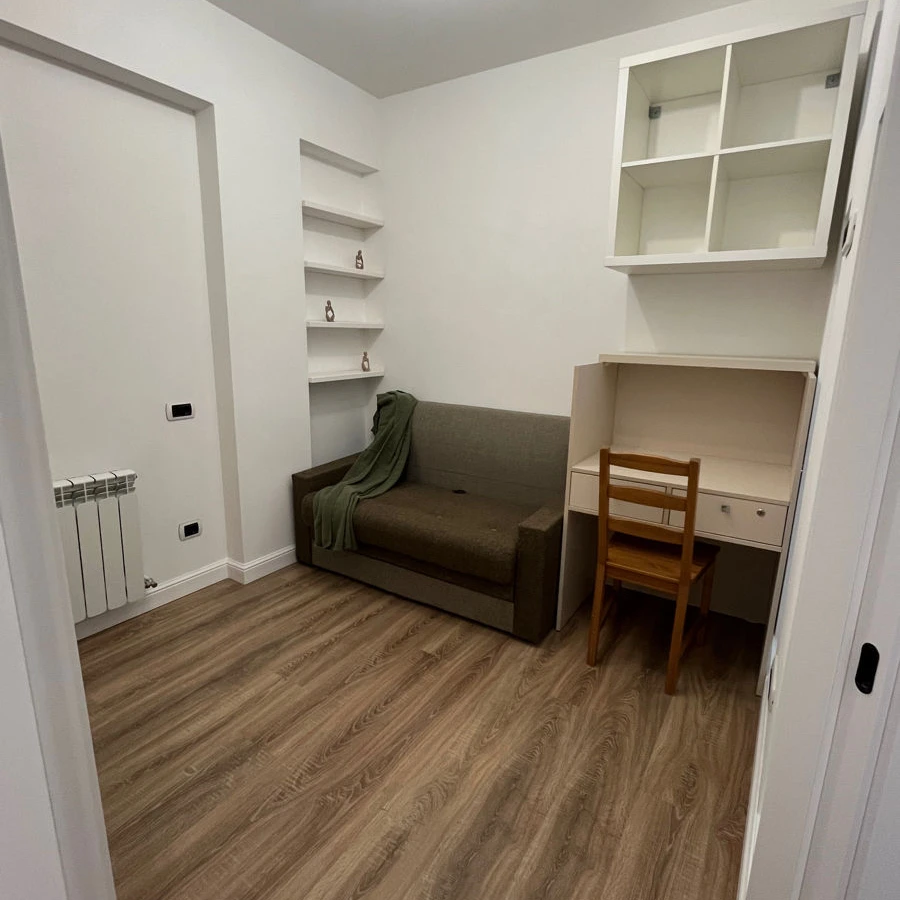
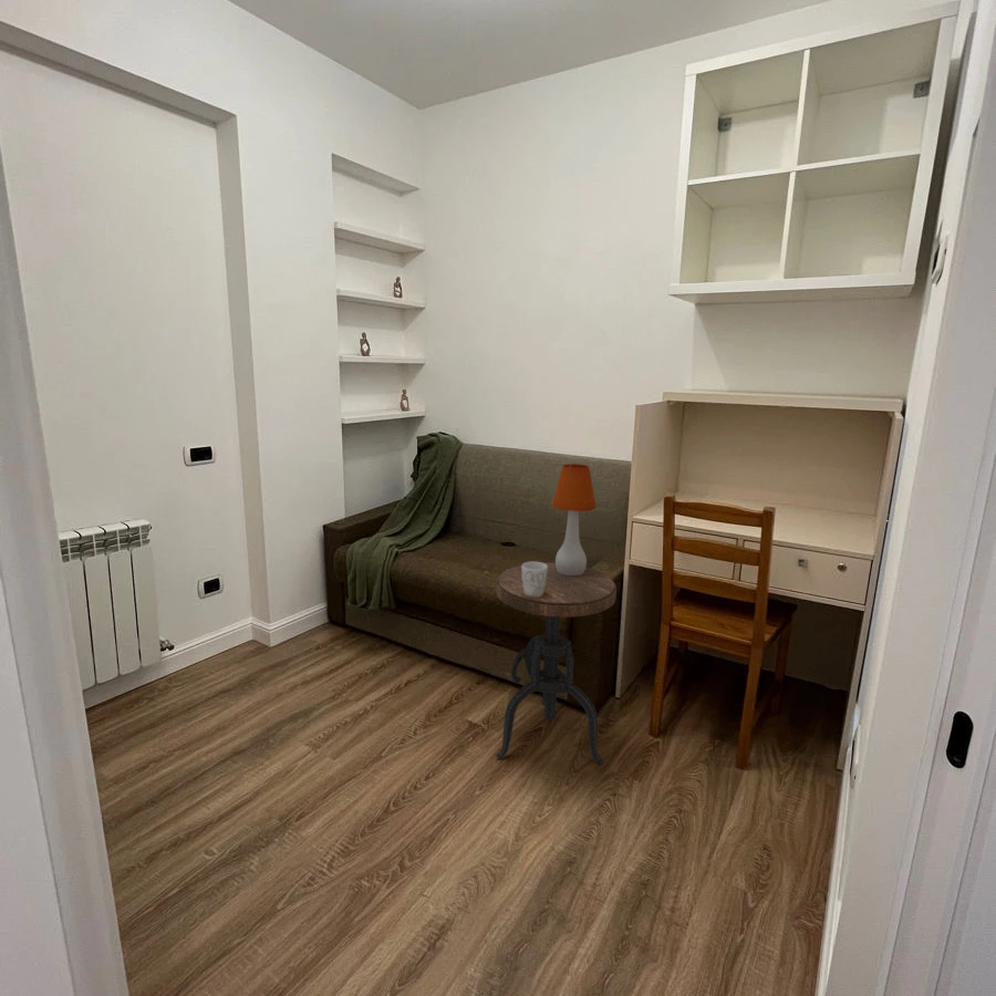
+ side table [495,561,618,765]
+ table lamp [551,463,598,575]
+ mug [521,561,548,598]
